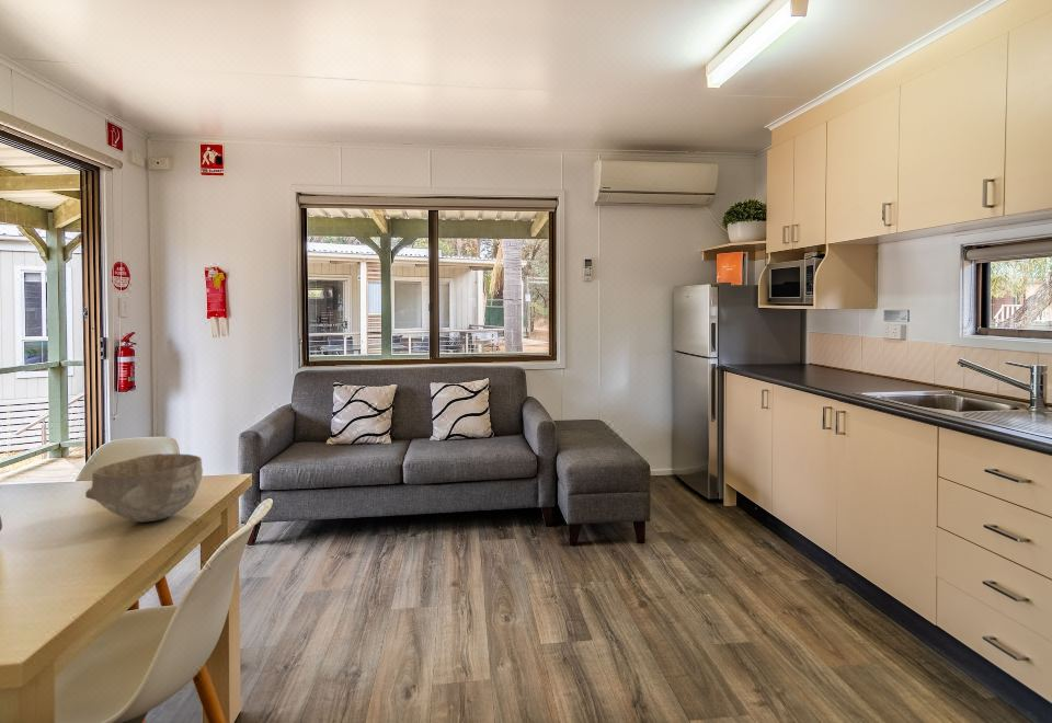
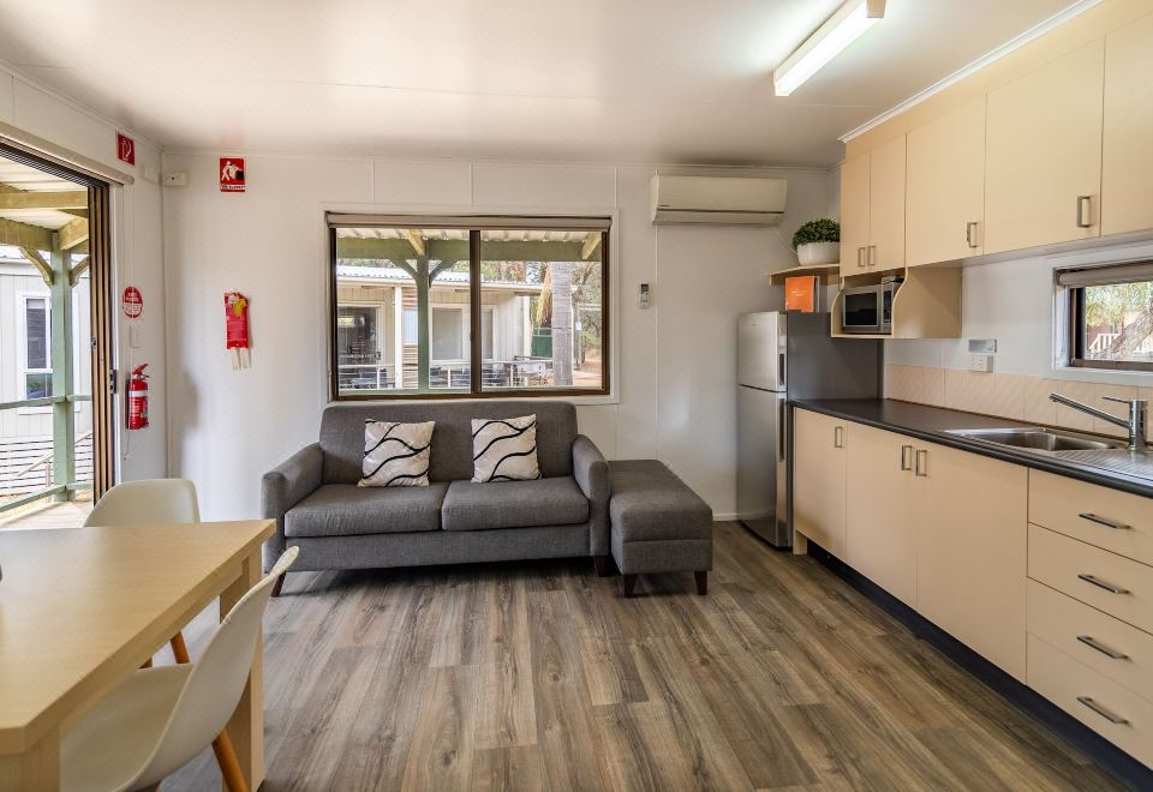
- bowl [84,452,204,524]
